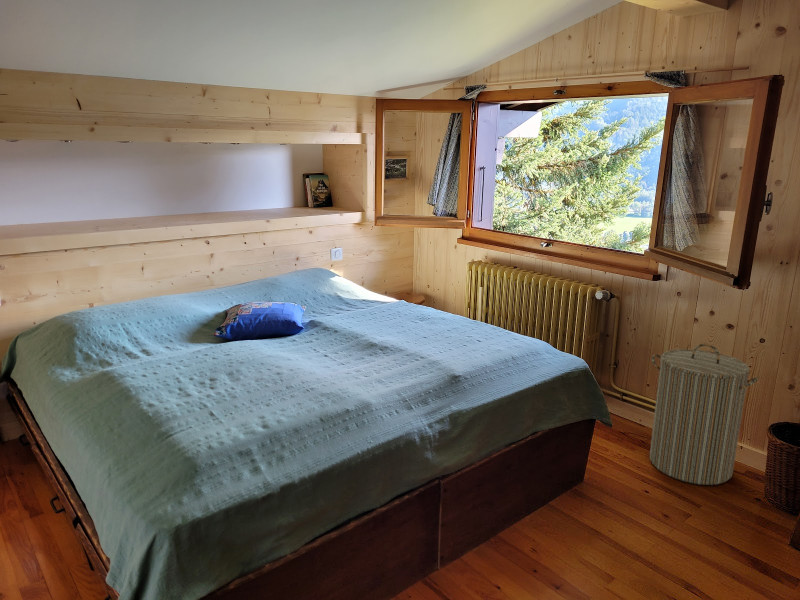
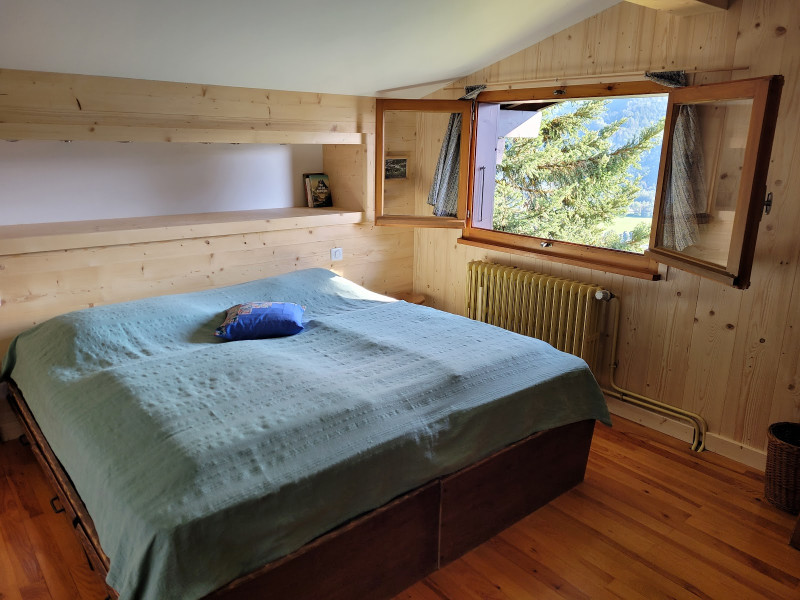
- laundry hamper [649,343,760,486]
